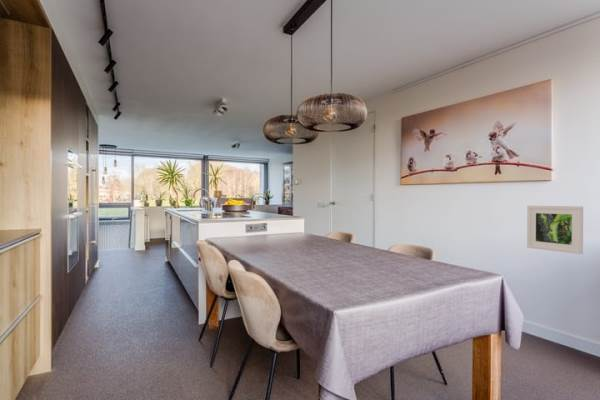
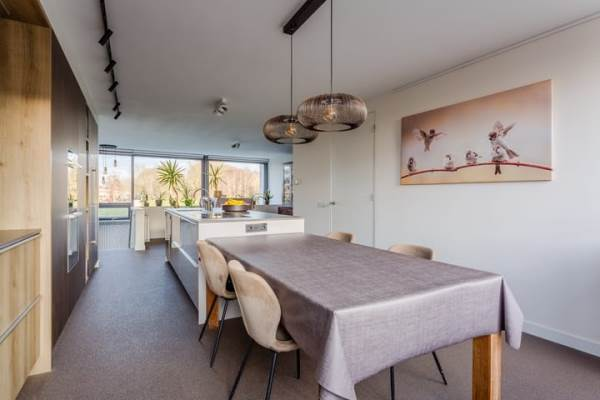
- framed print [526,205,584,255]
